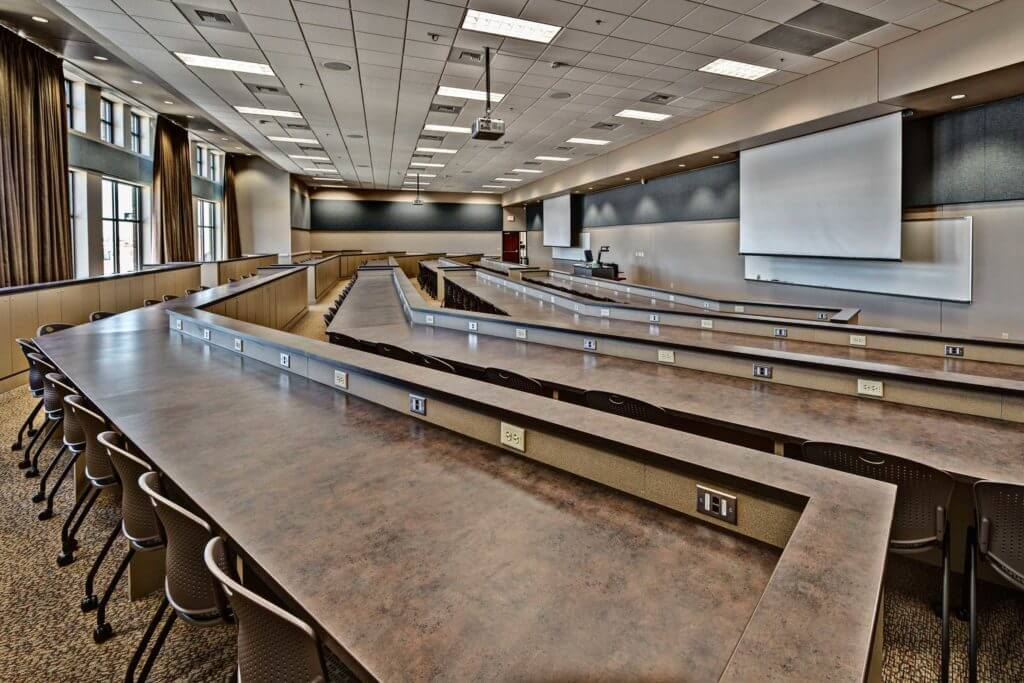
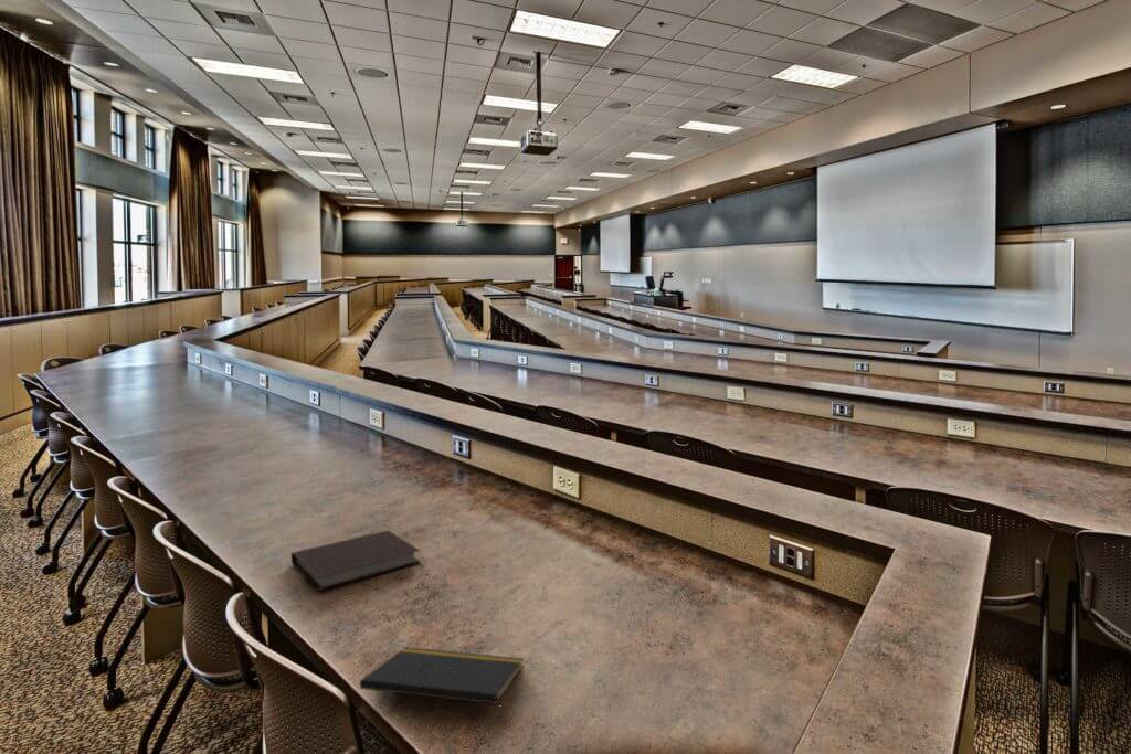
+ notepad [359,646,525,724]
+ notebook [290,529,421,592]
